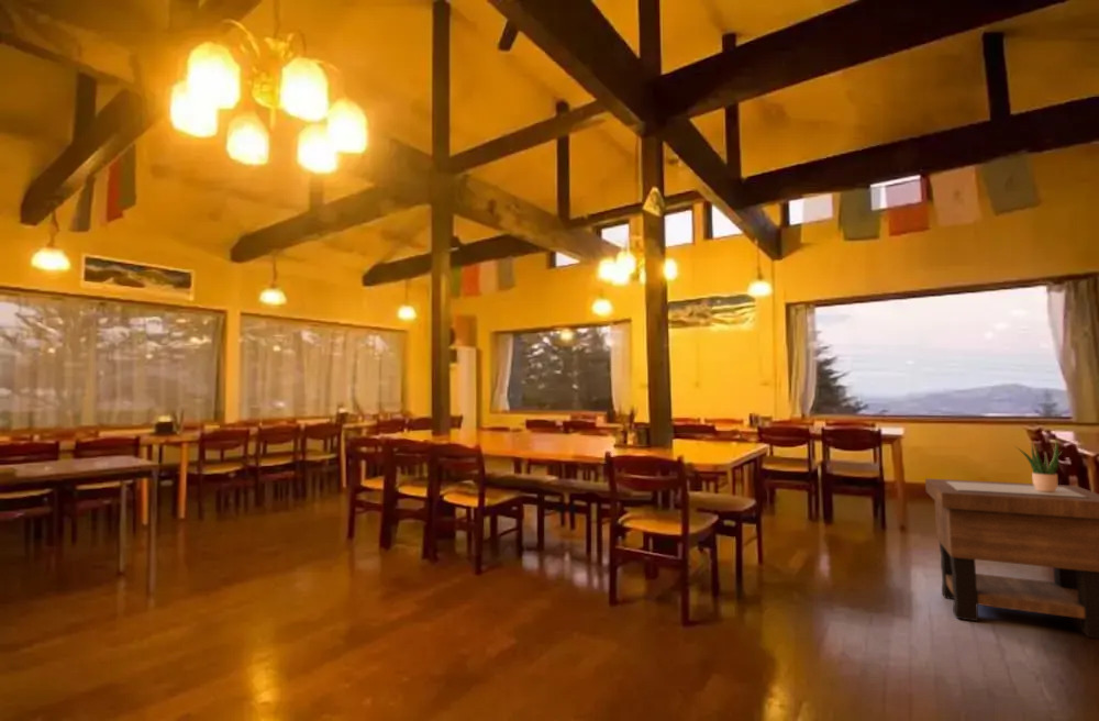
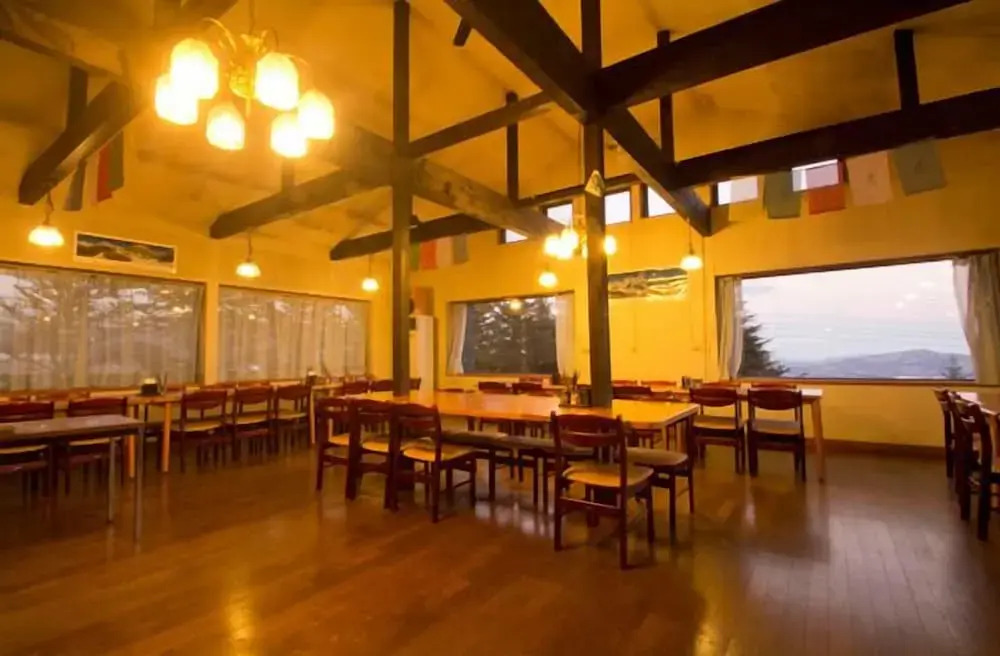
- potted plant [1014,440,1064,491]
- side table [924,478,1099,640]
